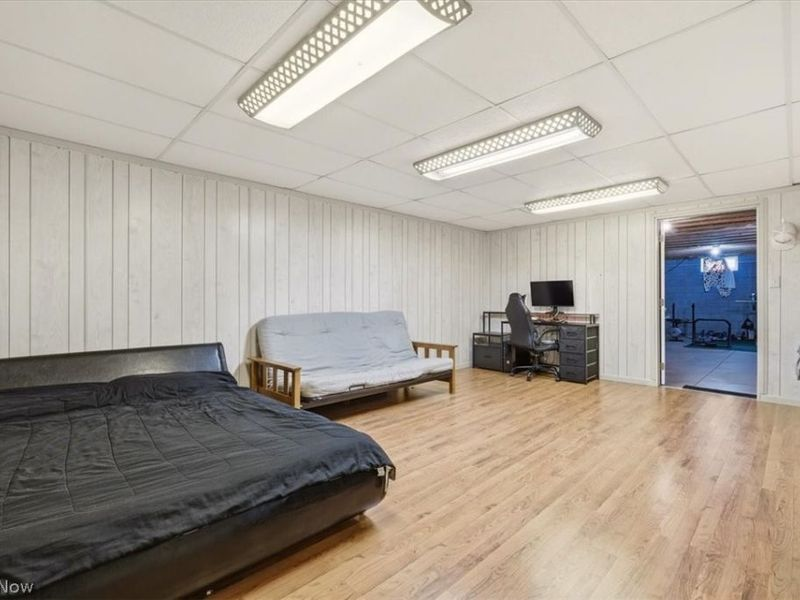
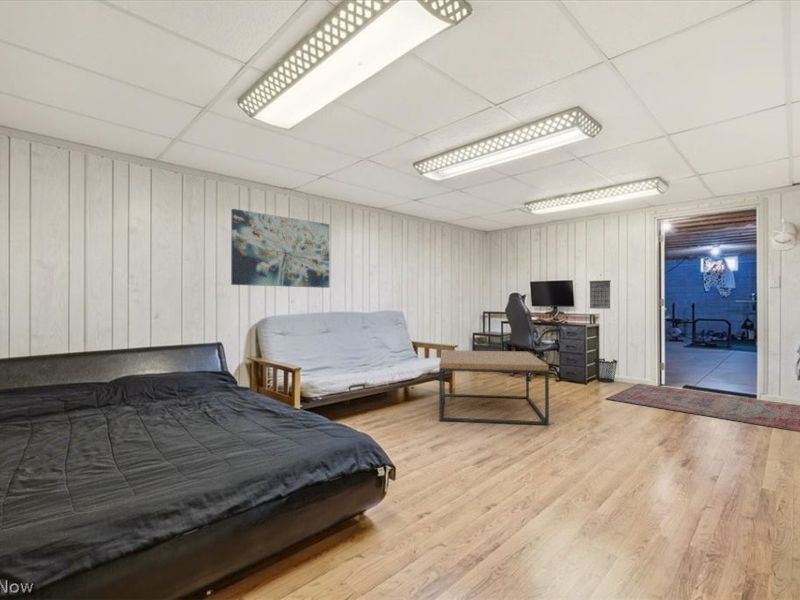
+ rug [604,383,800,432]
+ coffee table [438,349,550,426]
+ wastebasket [593,358,618,384]
+ wall art [230,208,331,289]
+ calendar [588,279,612,310]
